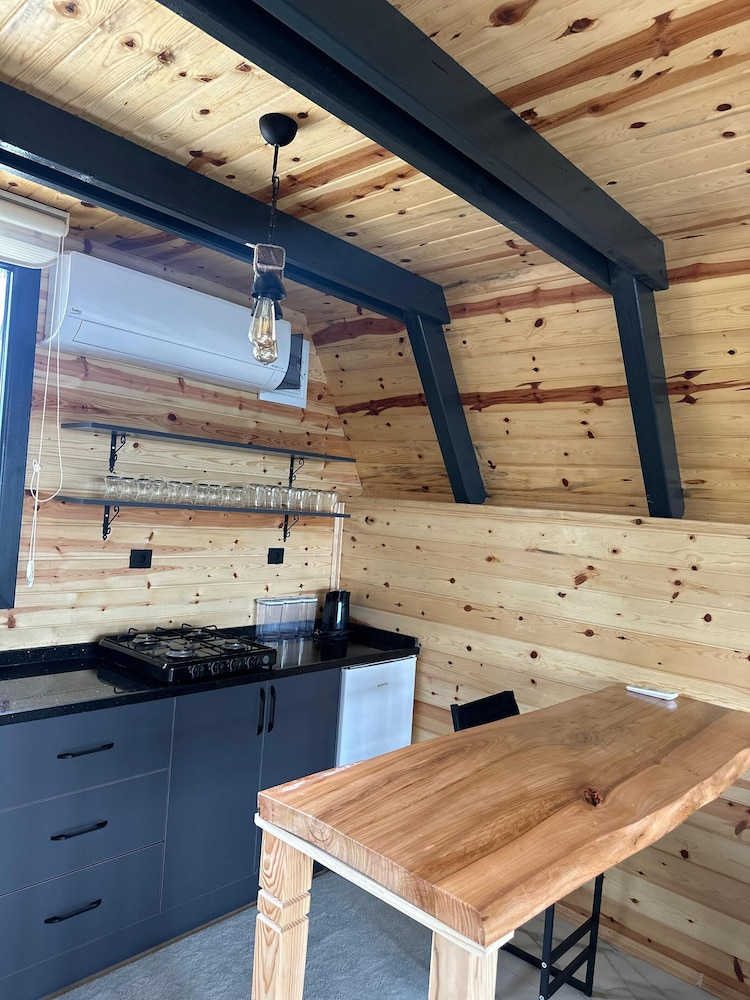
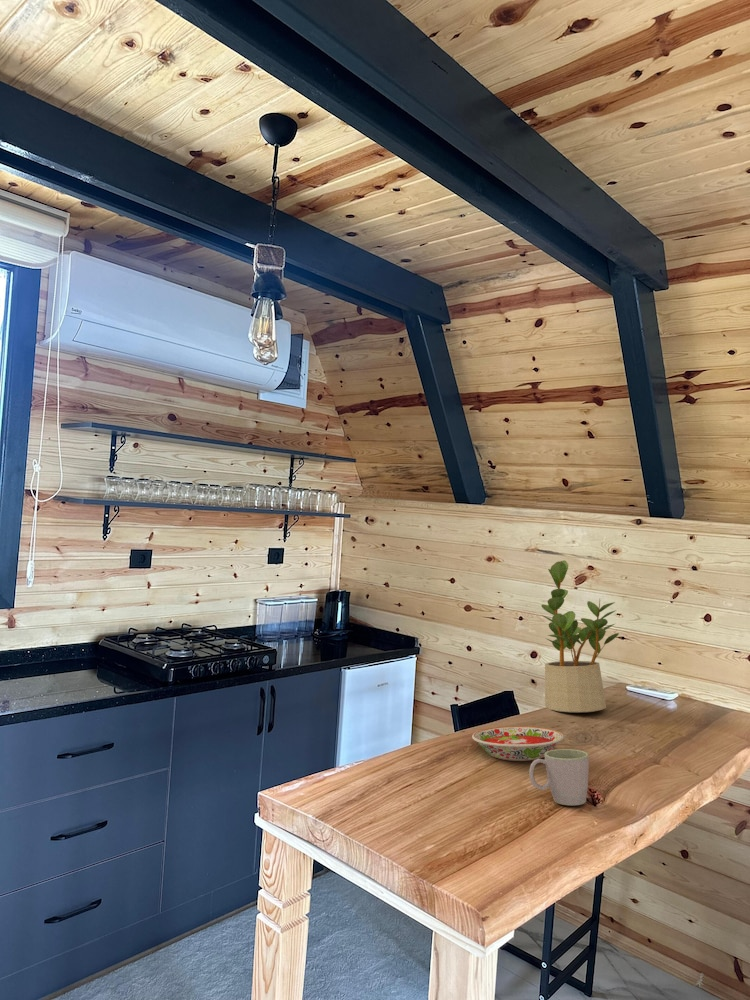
+ mug [528,748,590,806]
+ potted plant [540,559,620,714]
+ bowl [471,725,564,762]
